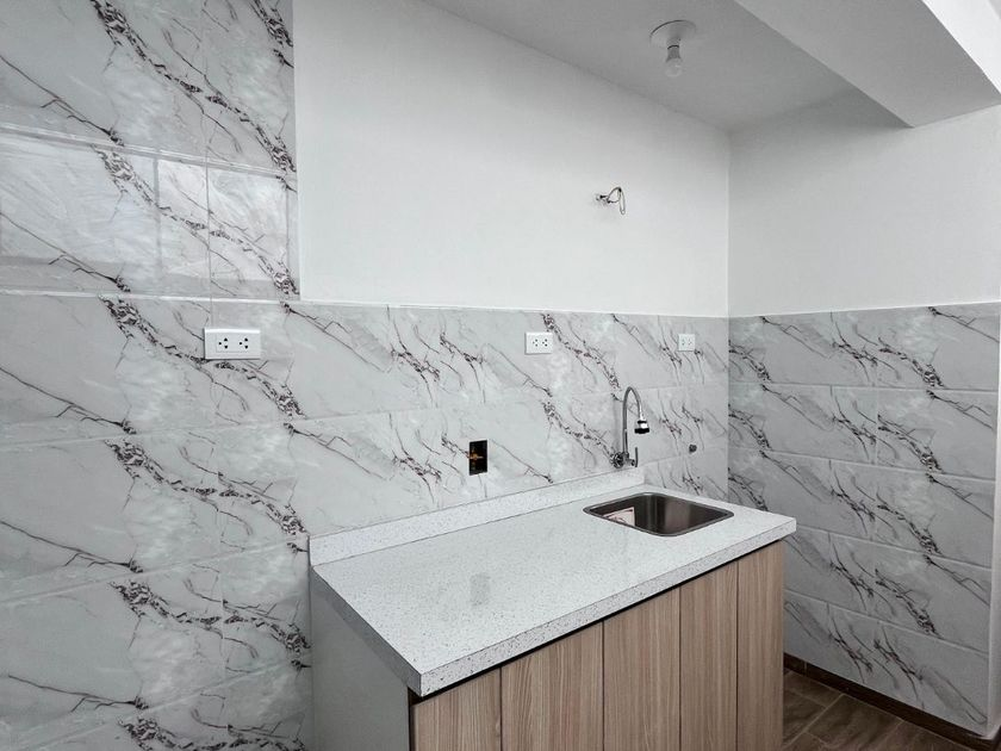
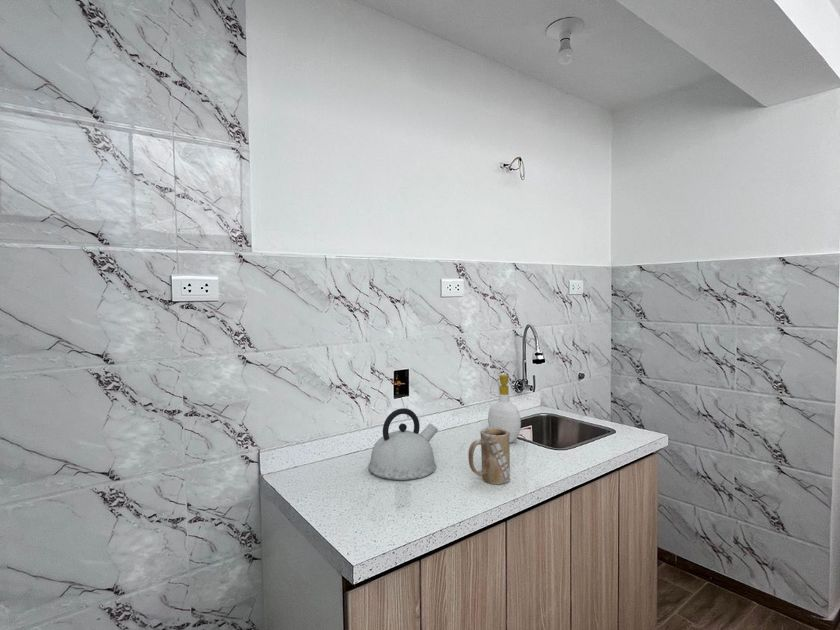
+ soap bottle [487,374,522,444]
+ kettle [367,407,439,481]
+ mug [467,427,511,485]
